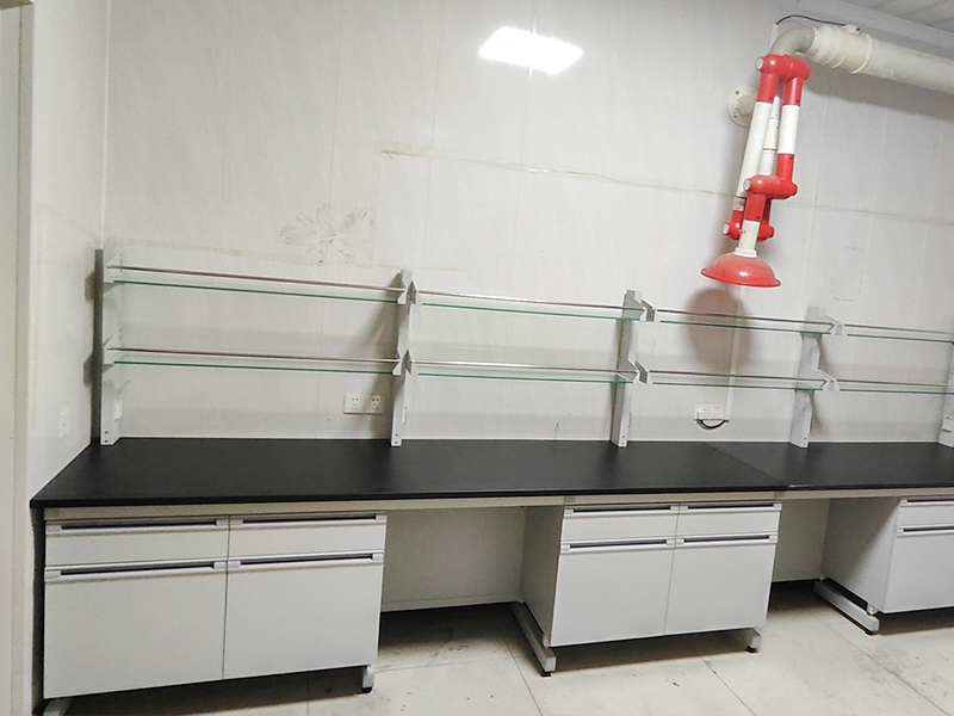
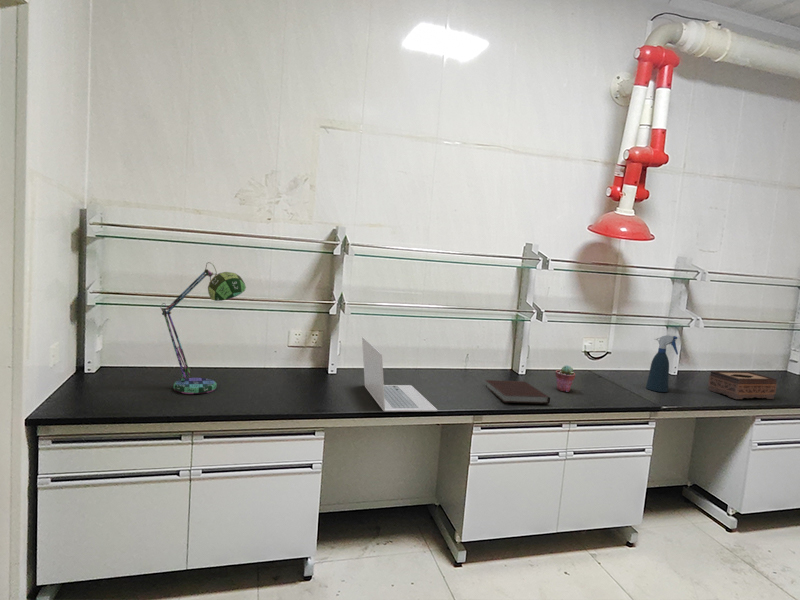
+ spray bottle [645,334,679,393]
+ potted succulent [554,365,576,393]
+ laptop [361,336,438,413]
+ notebook [484,379,551,405]
+ tissue box [707,370,778,400]
+ desk lamp [160,261,247,395]
